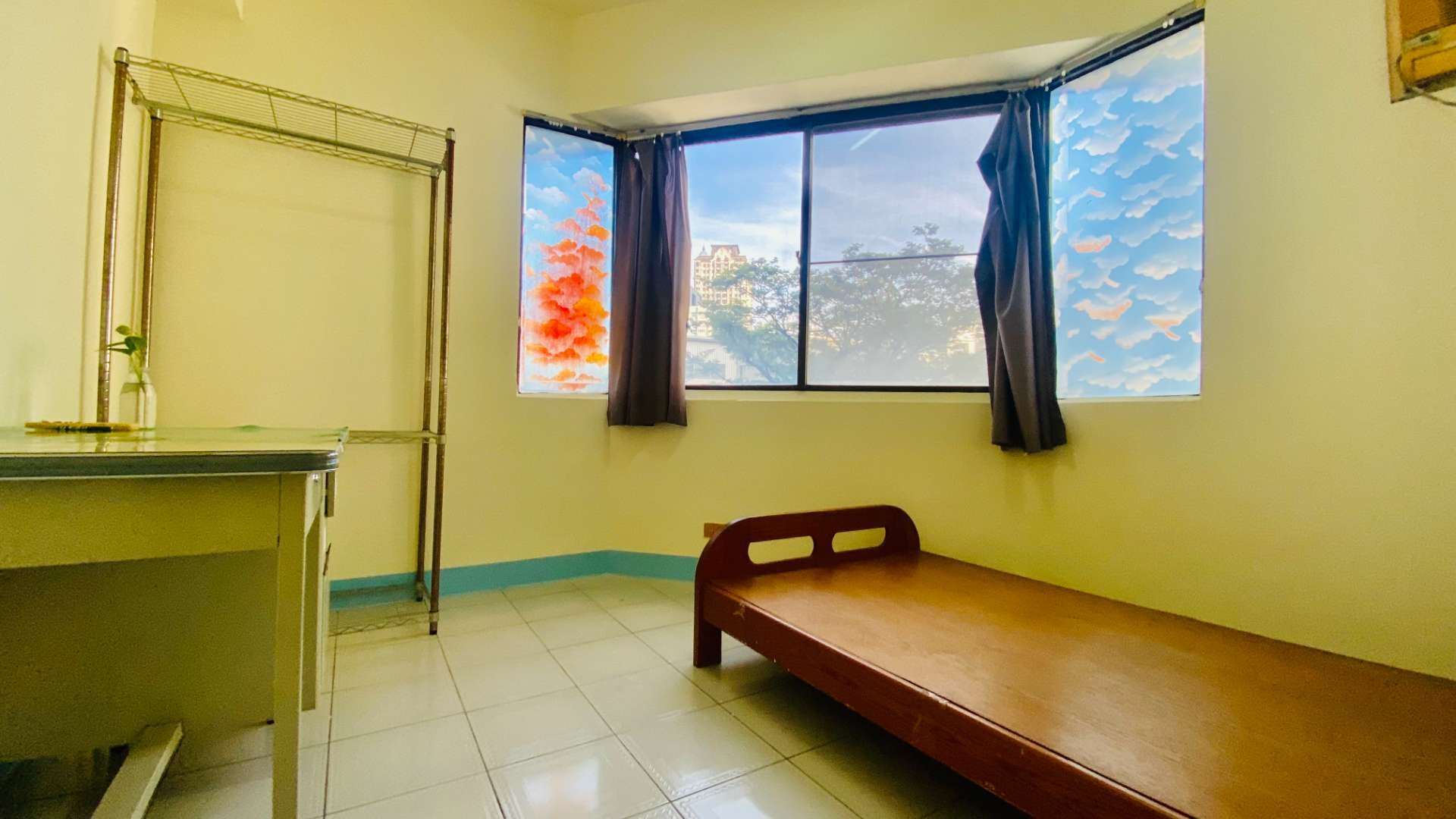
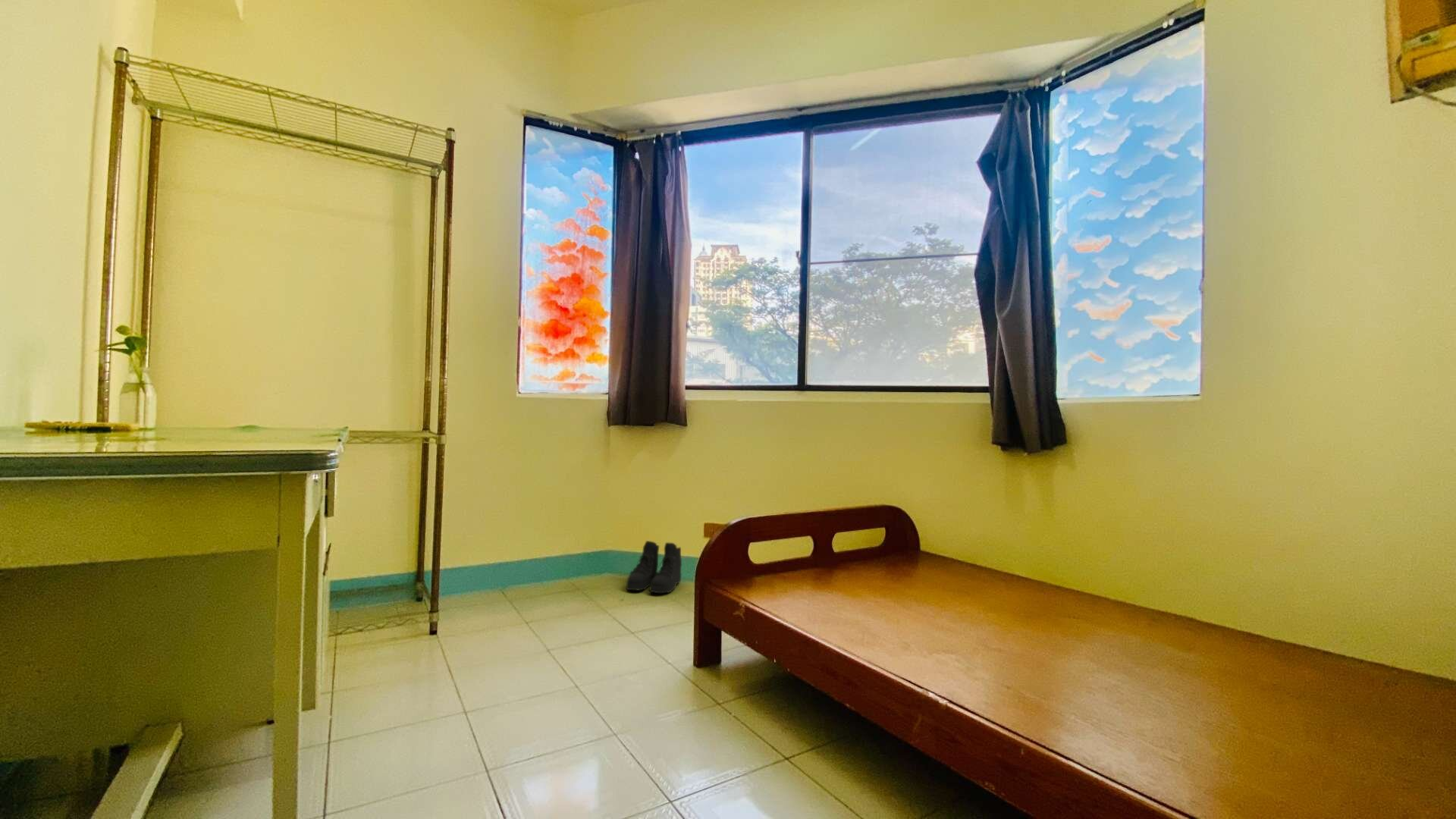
+ boots [626,540,682,594]
